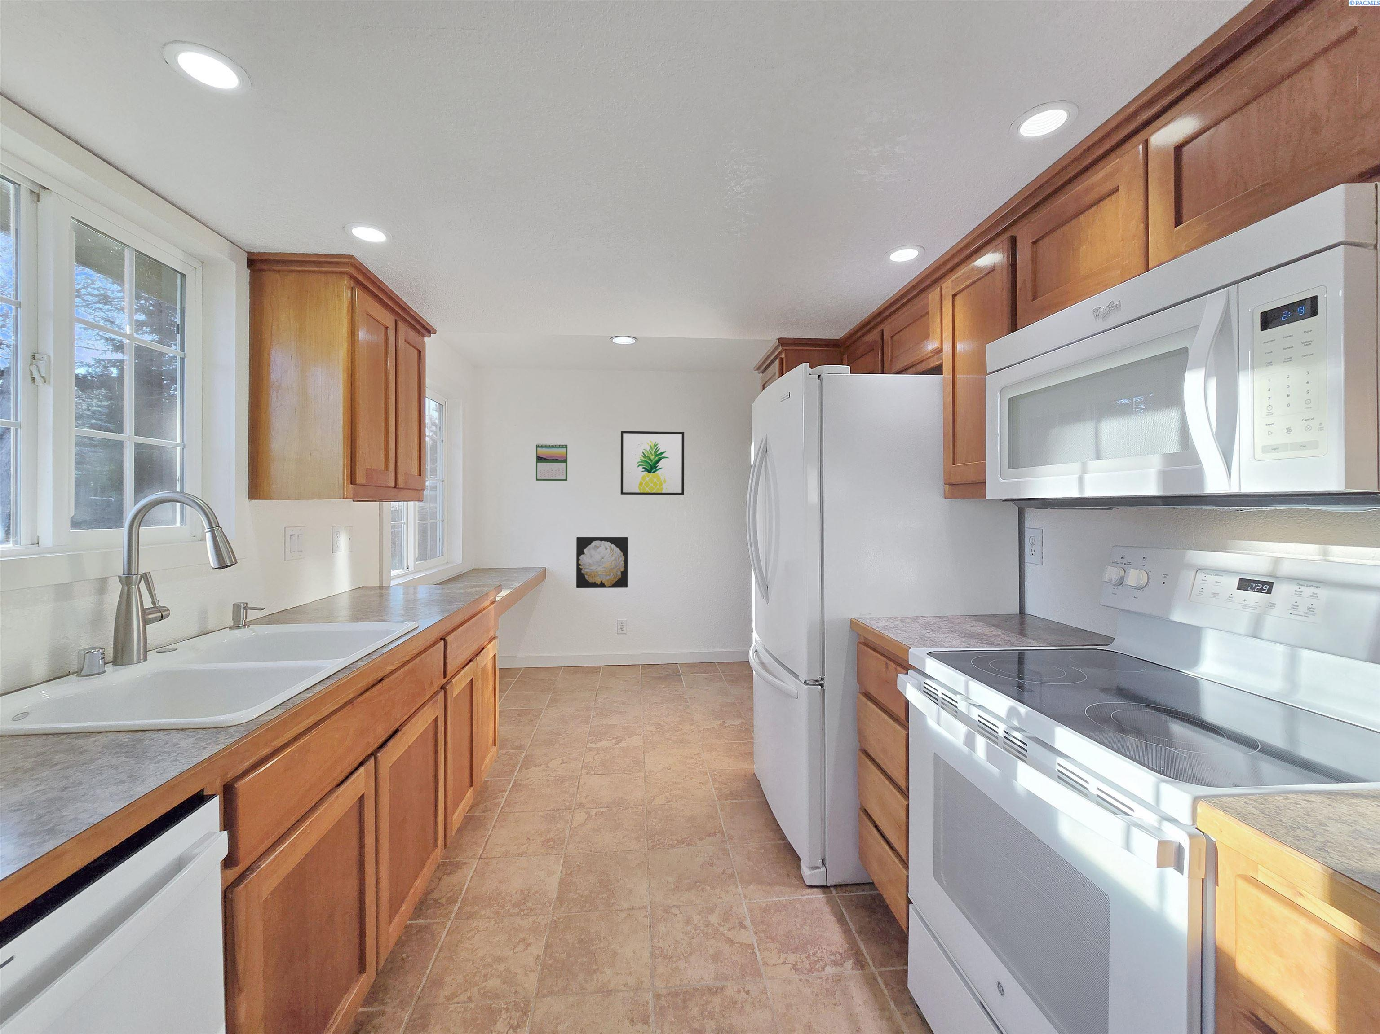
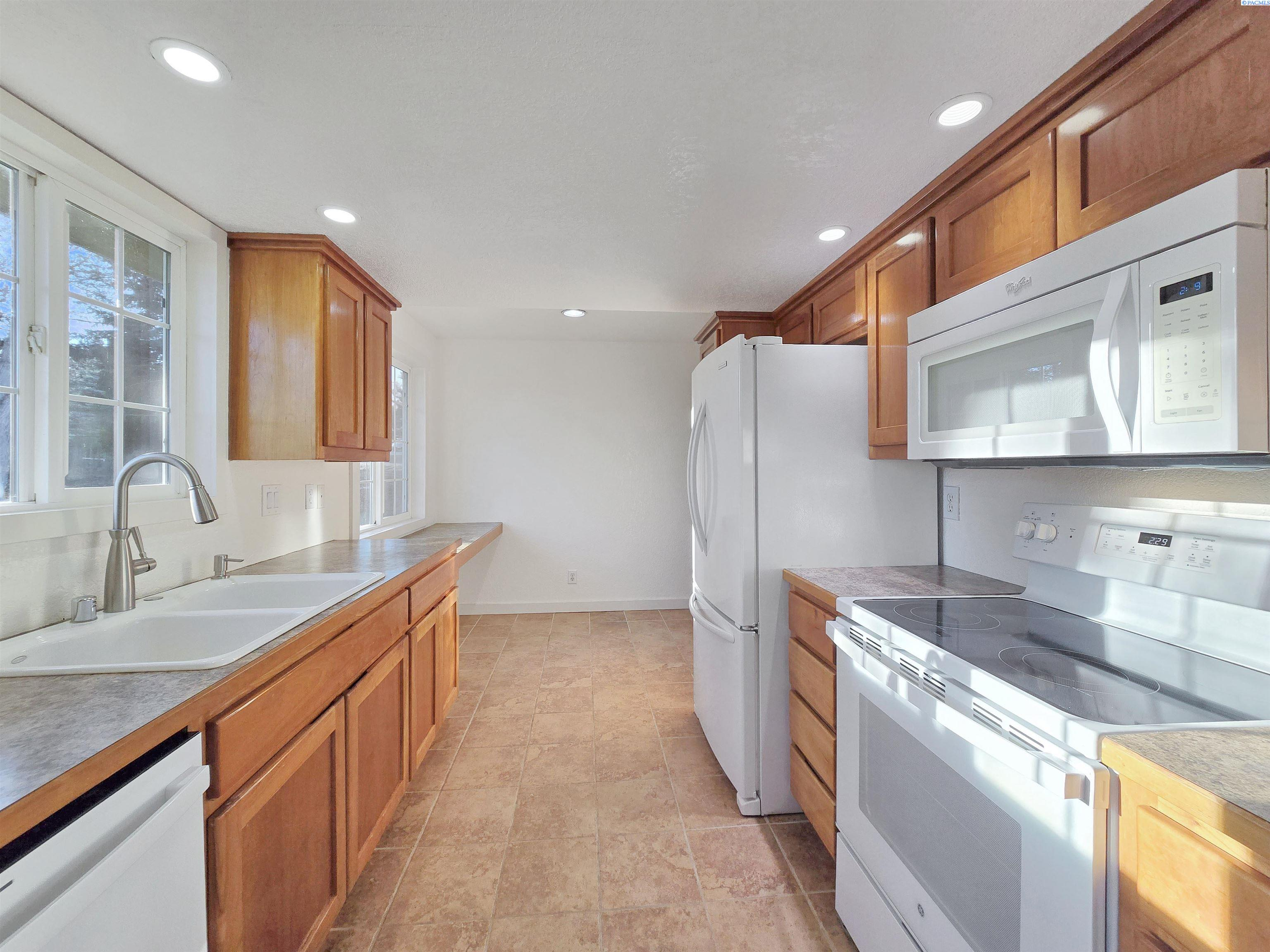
- wall art [620,430,685,495]
- wall art [576,537,628,589]
- calendar [536,442,568,481]
